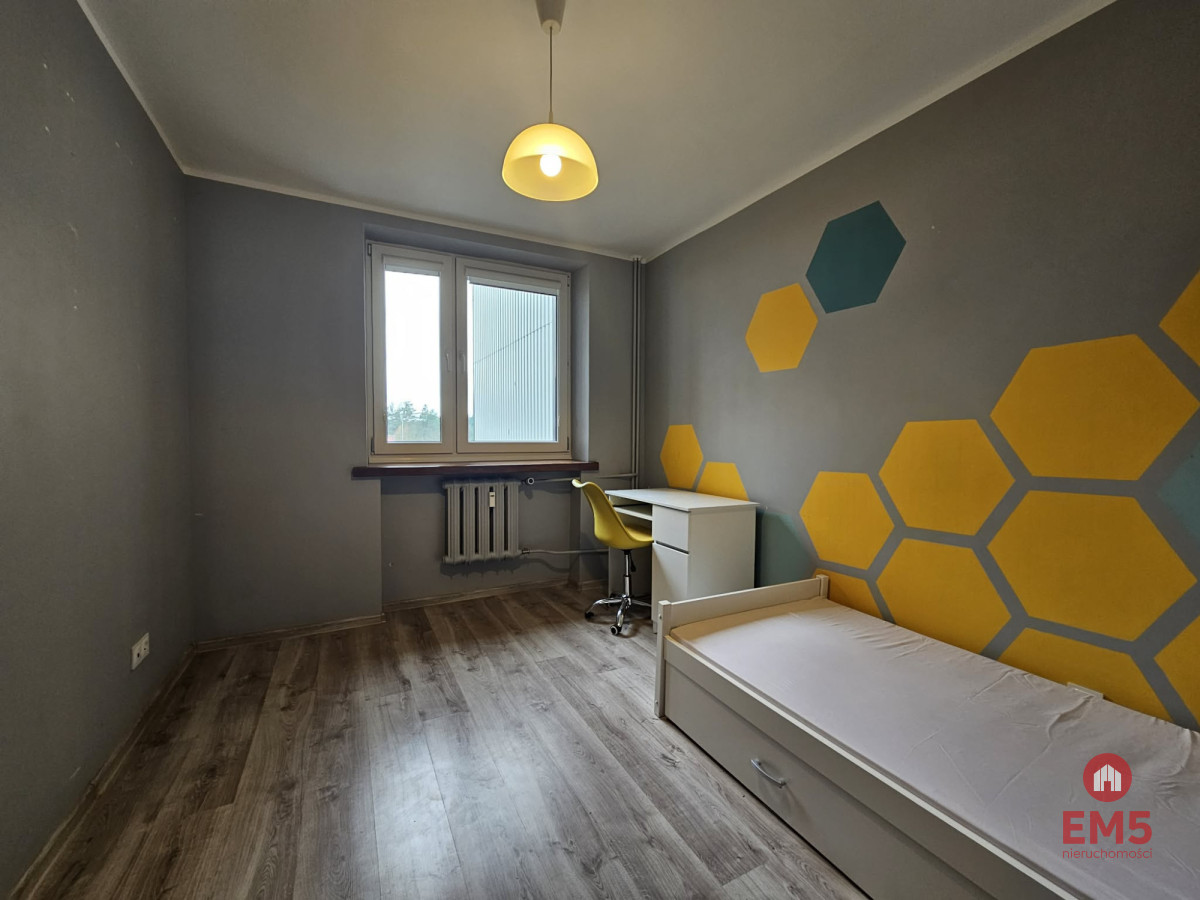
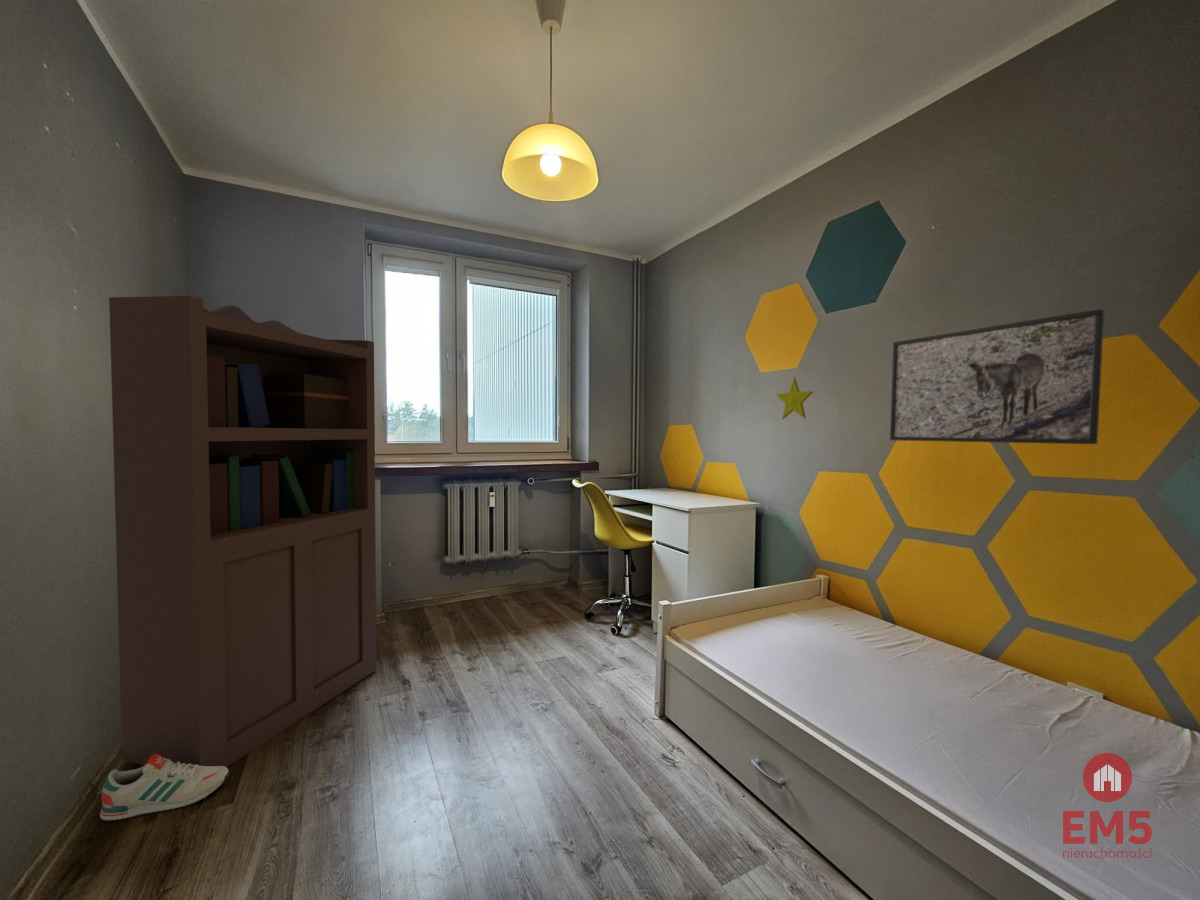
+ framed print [889,308,1105,445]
+ decorative star [775,376,815,420]
+ shoe [98,754,230,823]
+ bookcase [108,295,377,768]
